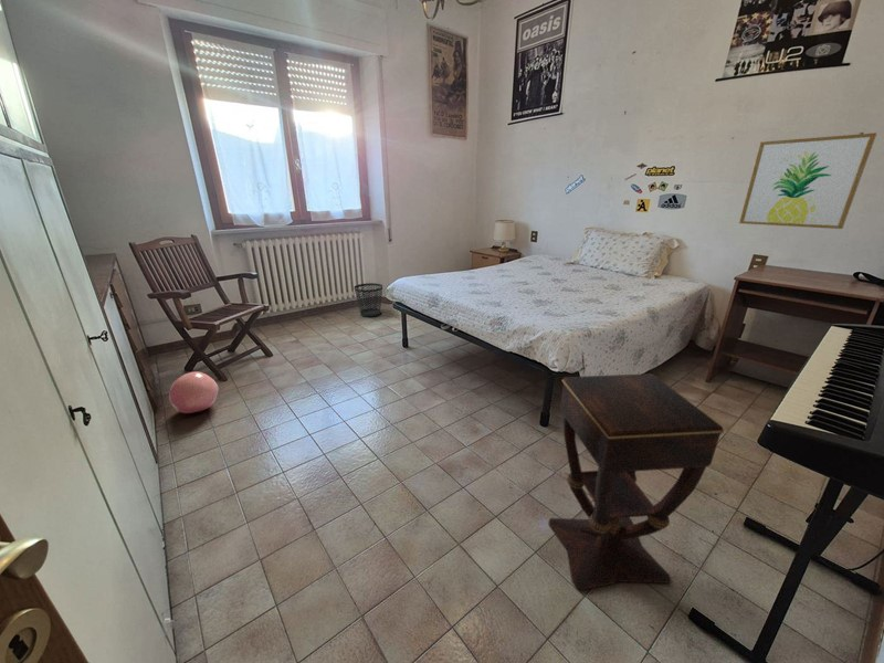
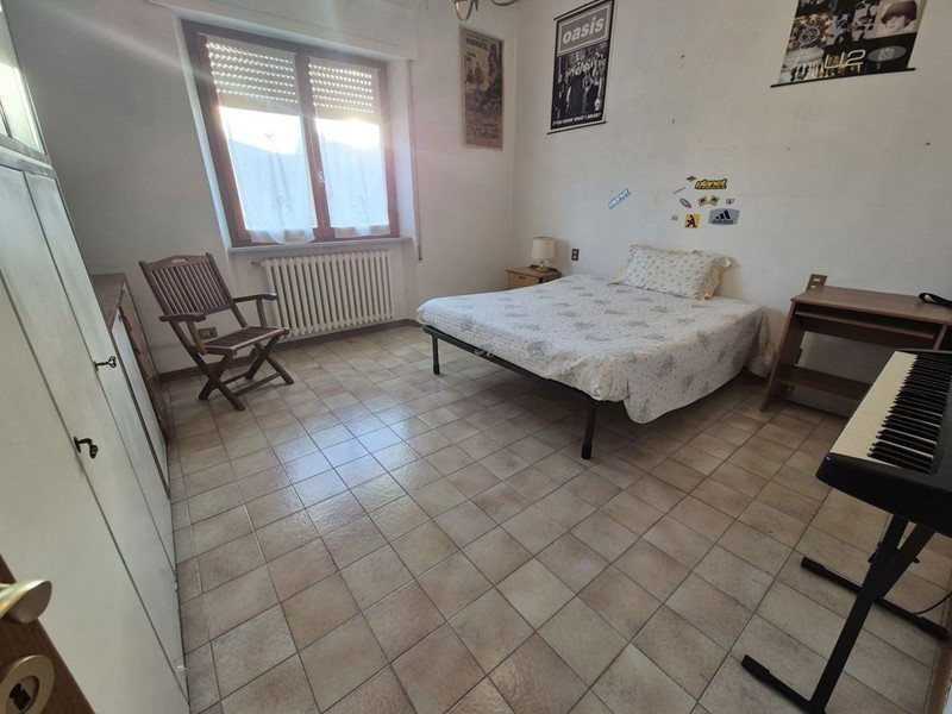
- wastebasket [354,282,383,318]
- side table [548,372,725,591]
- ball [168,370,220,414]
- wall art [738,131,877,230]
